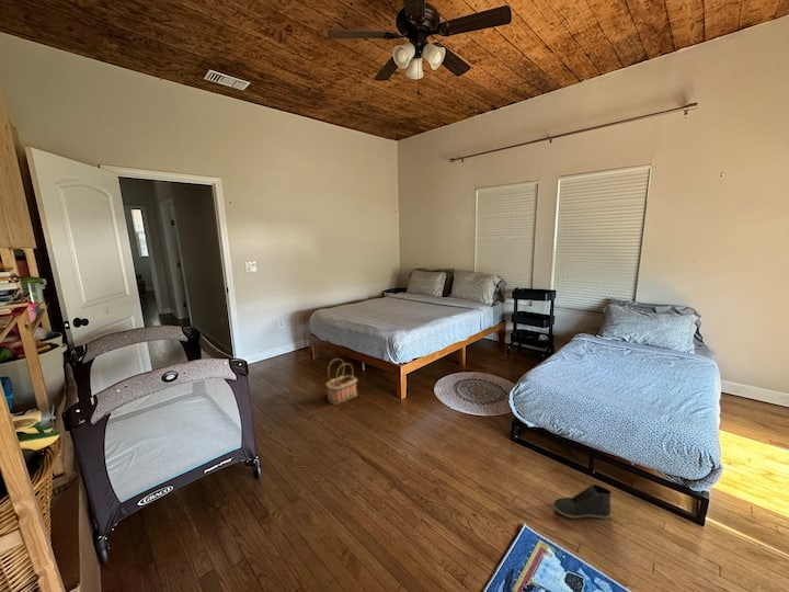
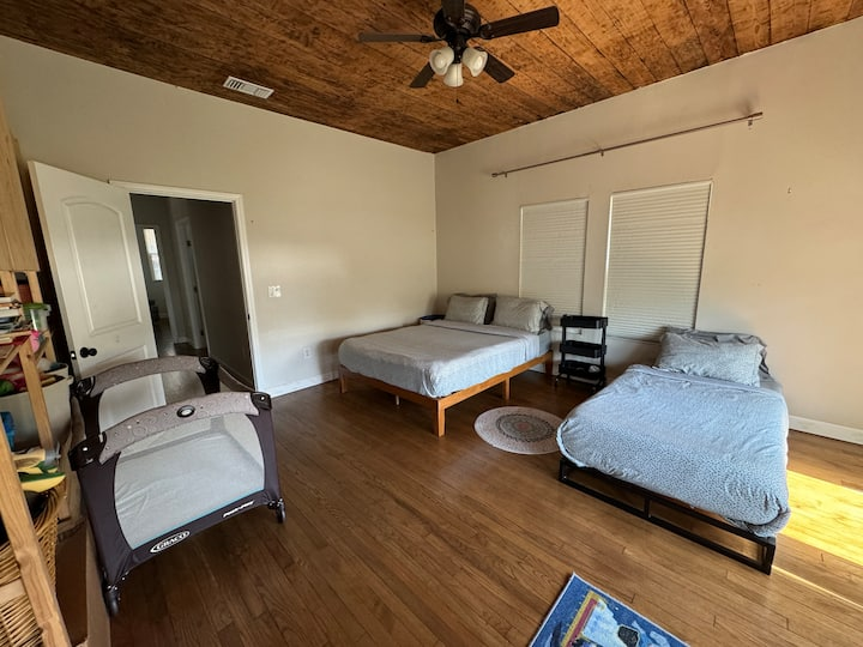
- sneaker [552,483,613,520]
- basket [324,357,358,406]
